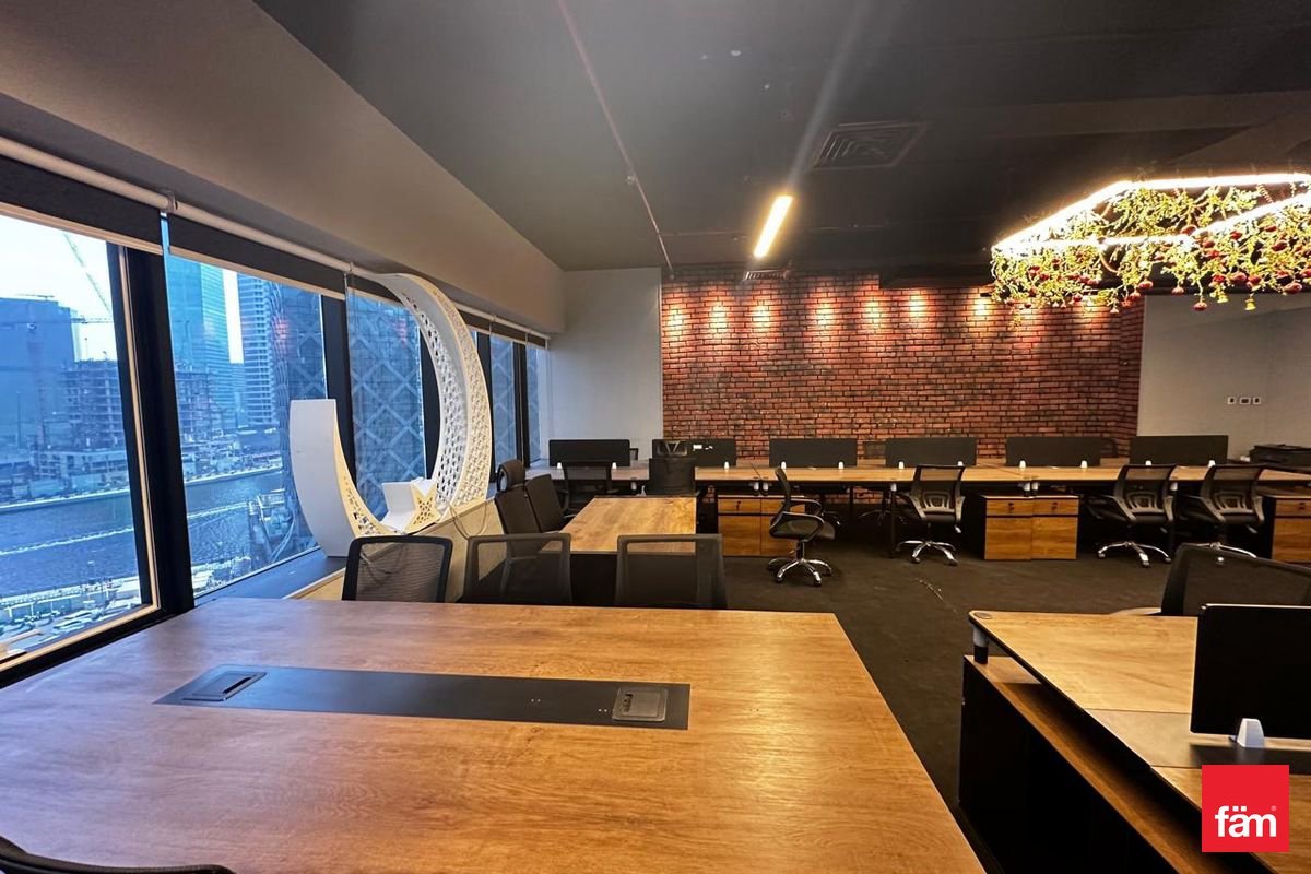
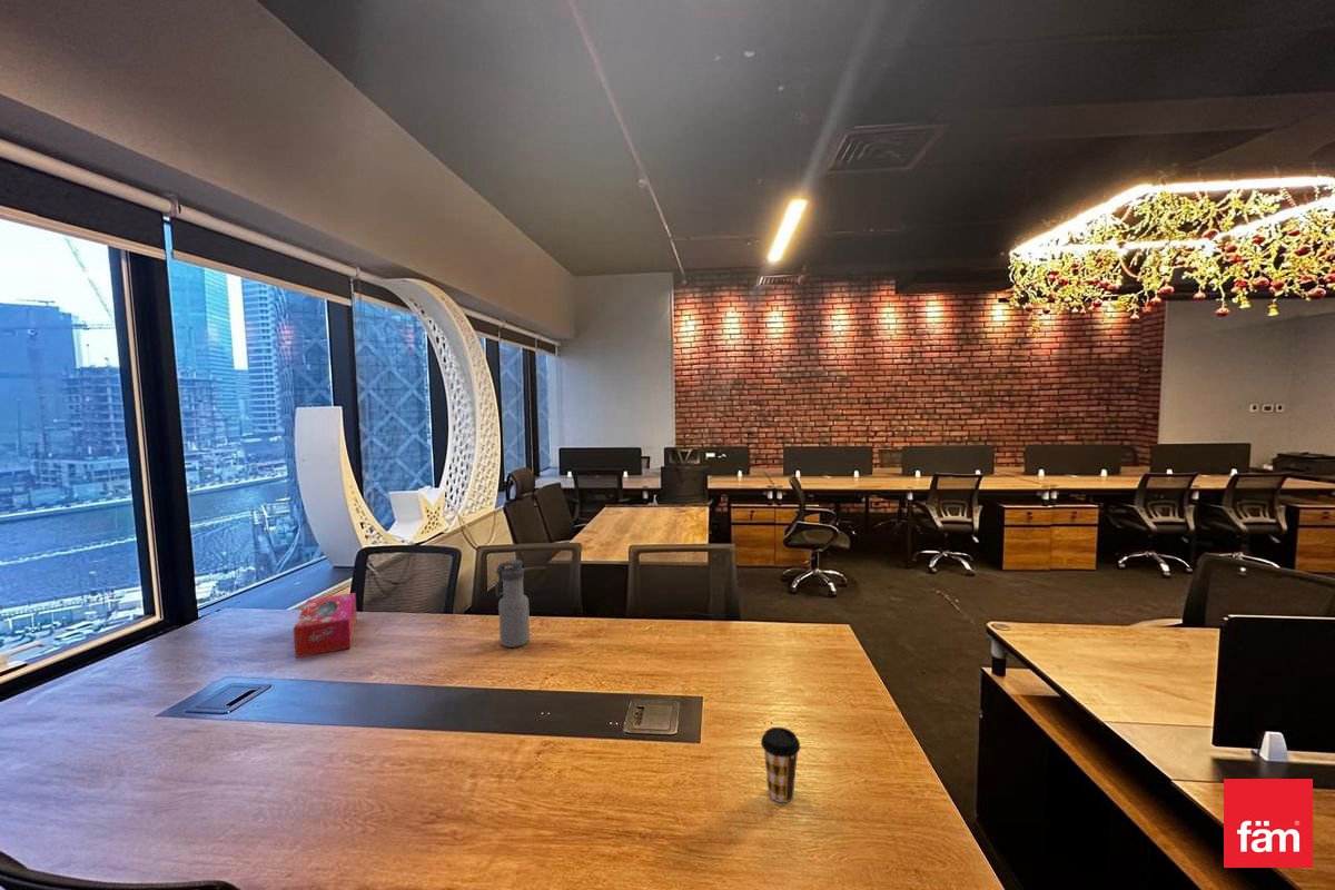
+ water bottle [494,558,531,649]
+ coffee cup [760,726,801,803]
+ tissue box [293,592,358,659]
